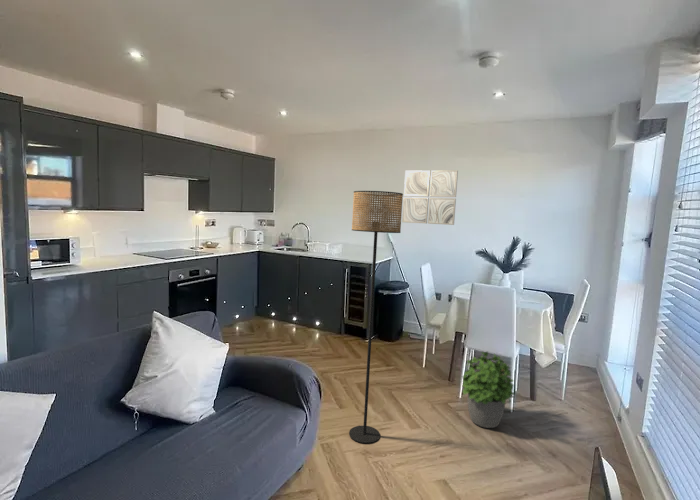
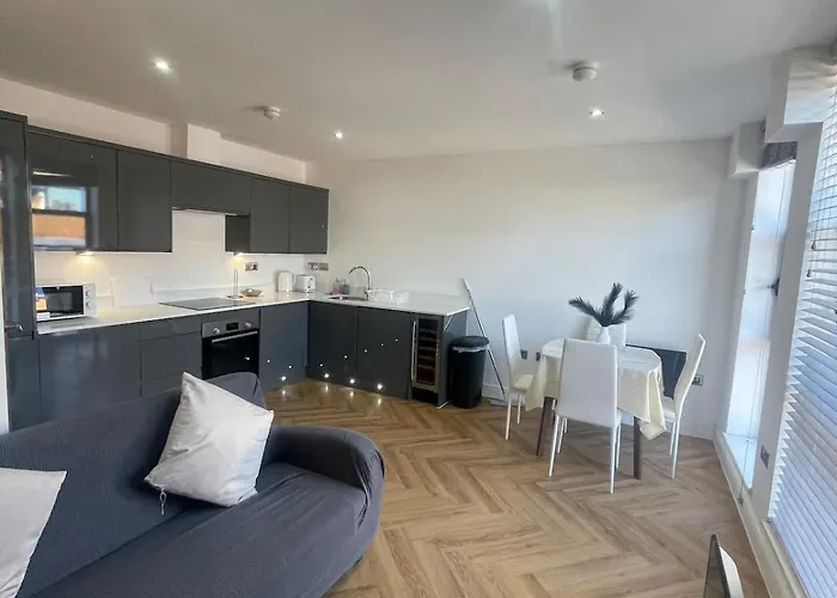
- wall art [401,169,459,226]
- potted plant [460,351,517,429]
- floor lamp [348,190,404,444]
